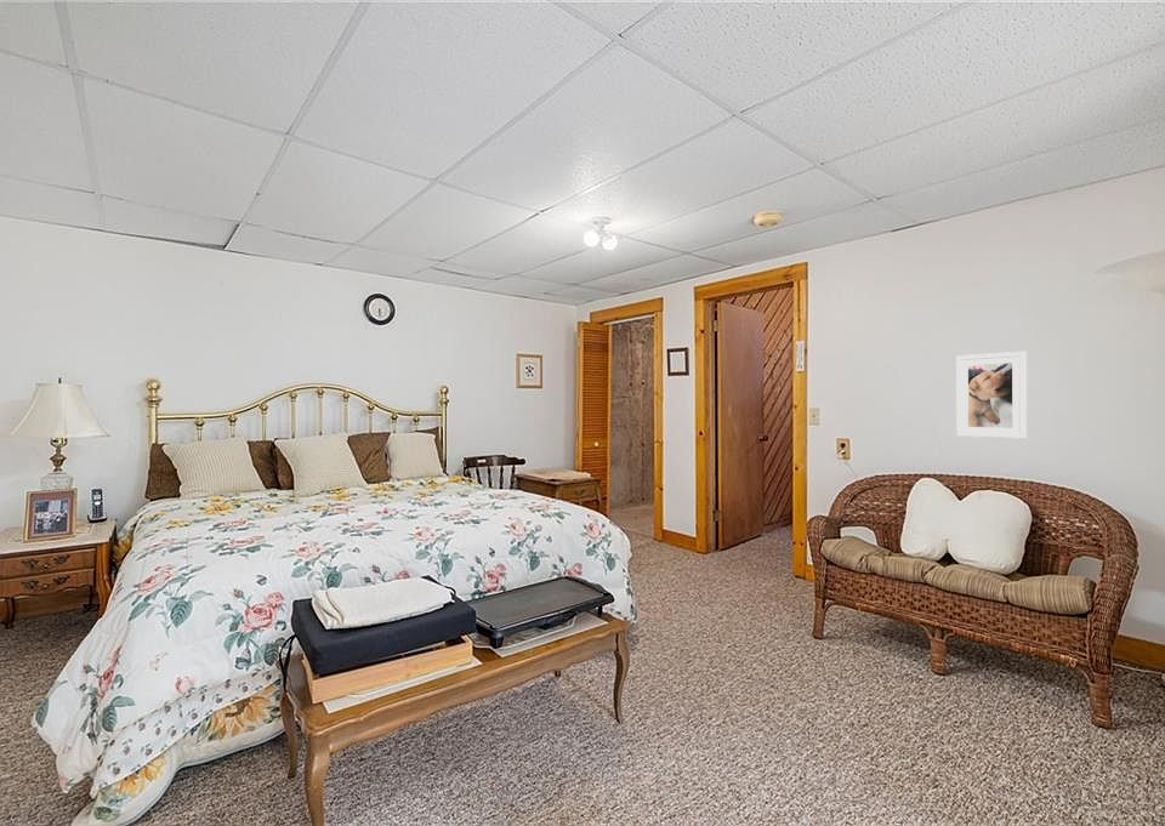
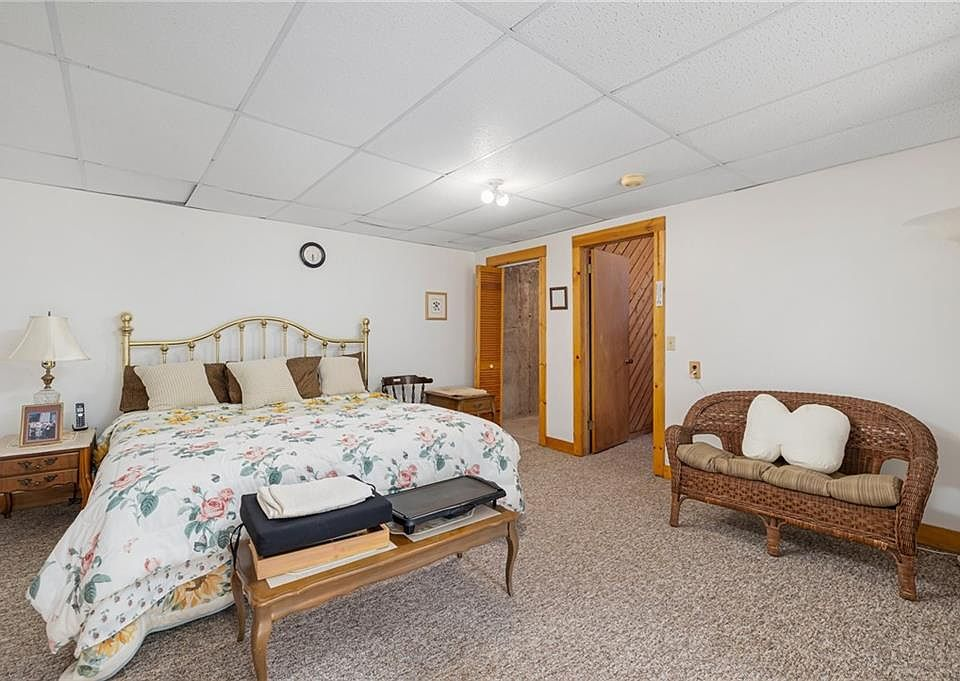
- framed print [955,351,1028,440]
